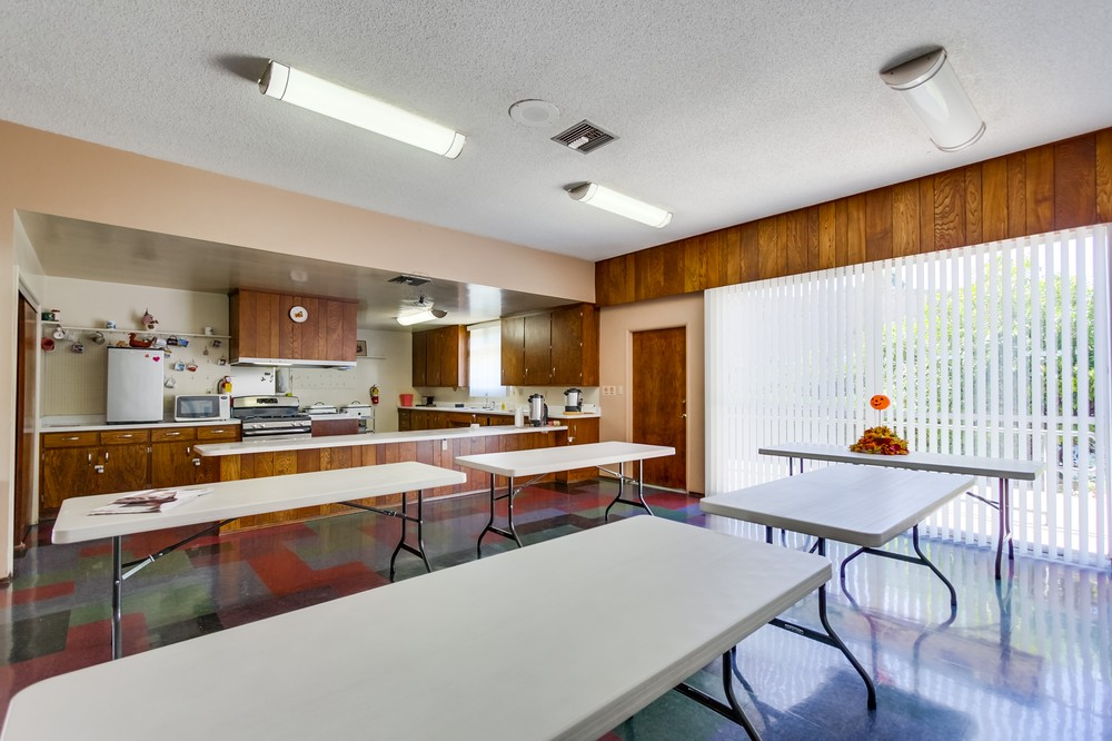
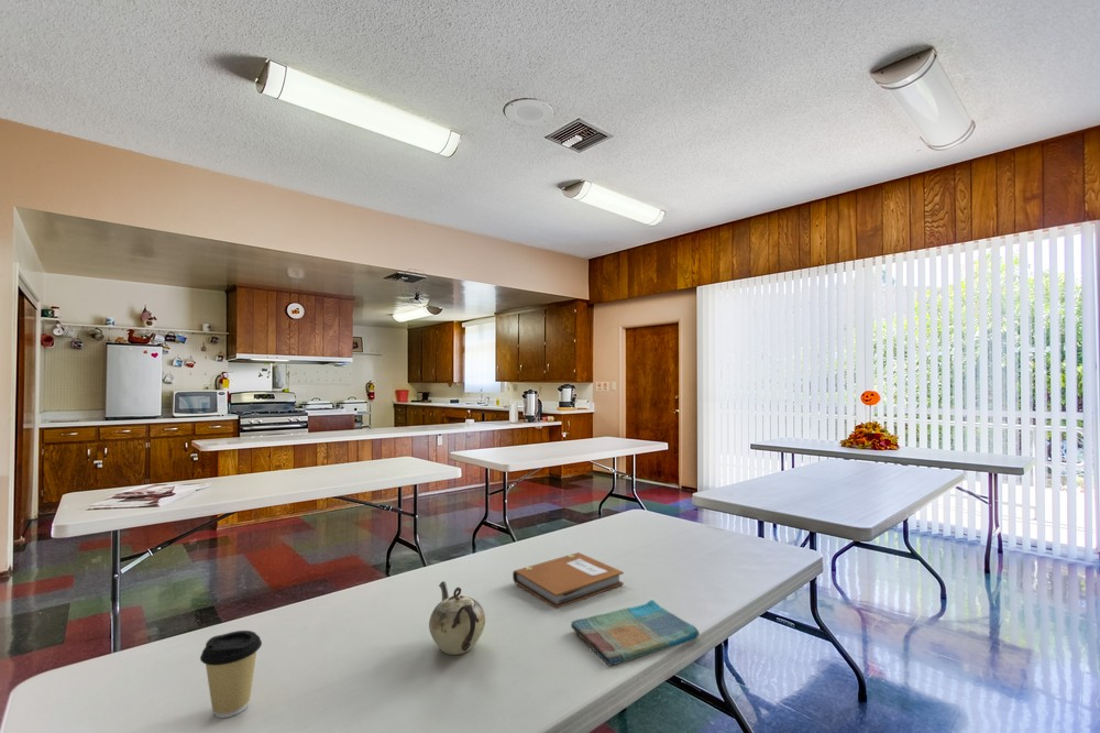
+ teapot [428,580,486,656]
+ notebook [512,551,625,610]
+ dish towel [570,599,701,667]
+ coffee cup [199,630,263,719]
